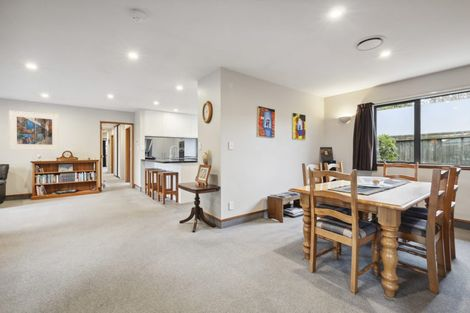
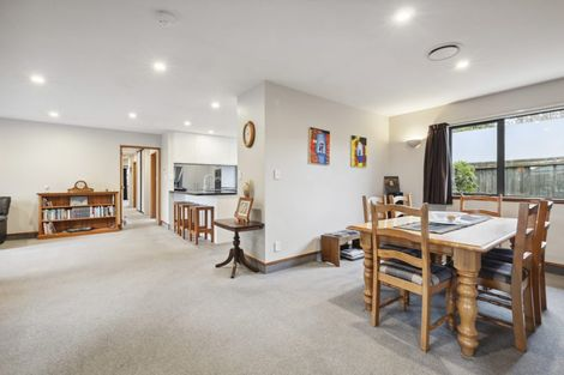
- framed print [8,110,60,151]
